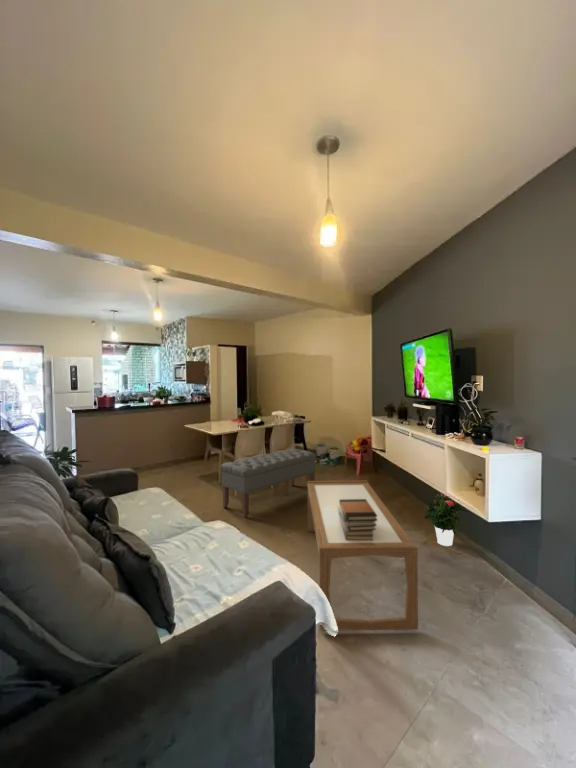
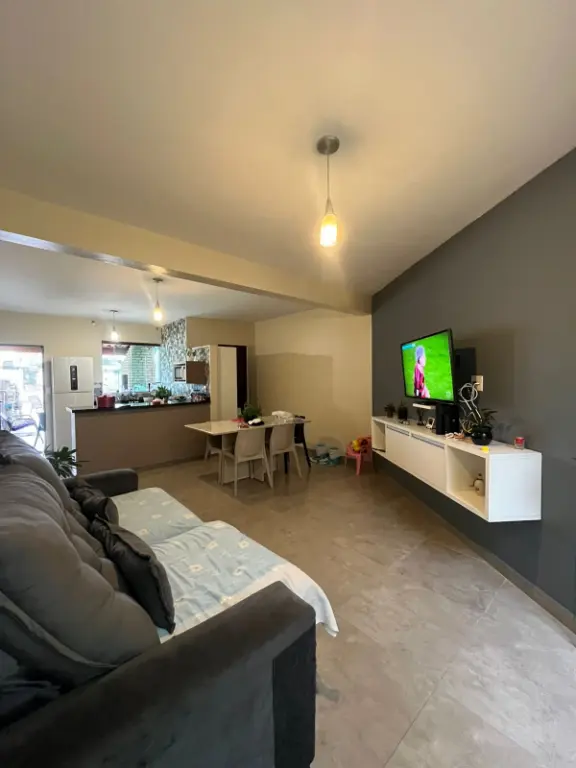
- bench [219,448,317,518]
- book stack [338,499,377,540]
- coffee table [306,480,419,632]
- potted flower [422,493,469,547]
